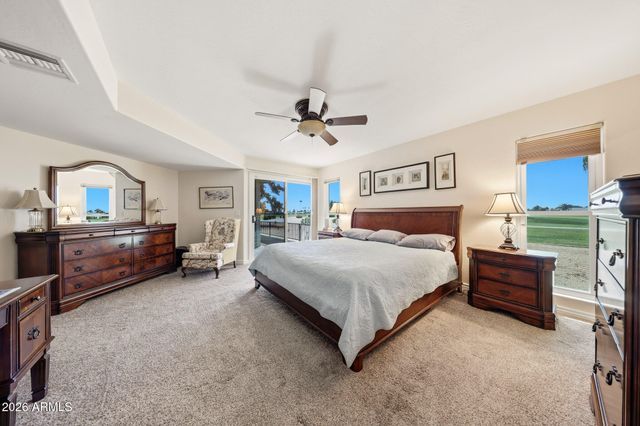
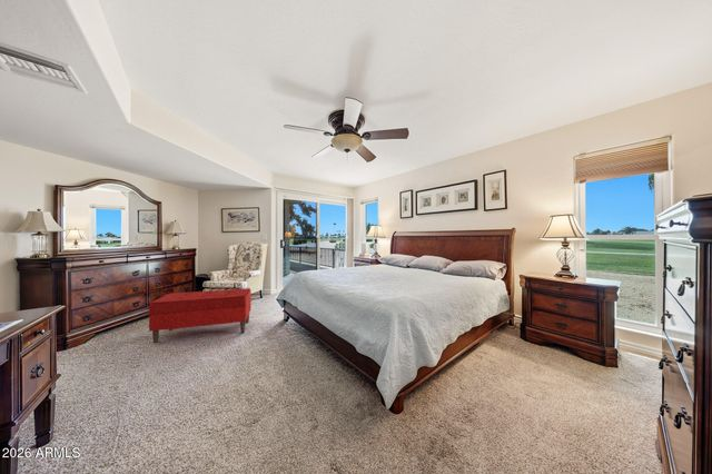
+ bench [148,287,253,344]
